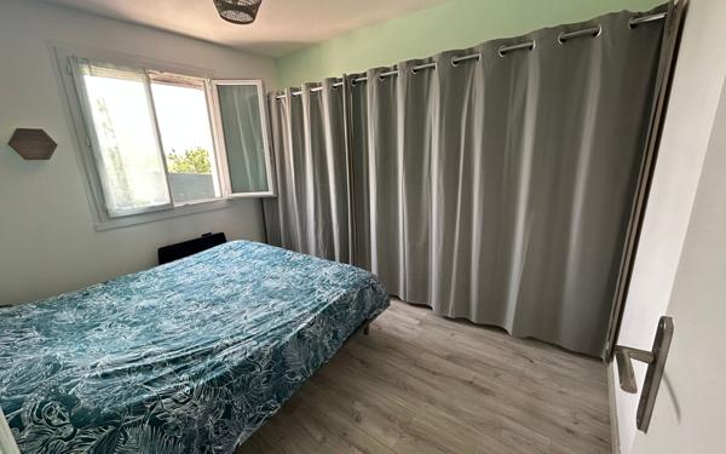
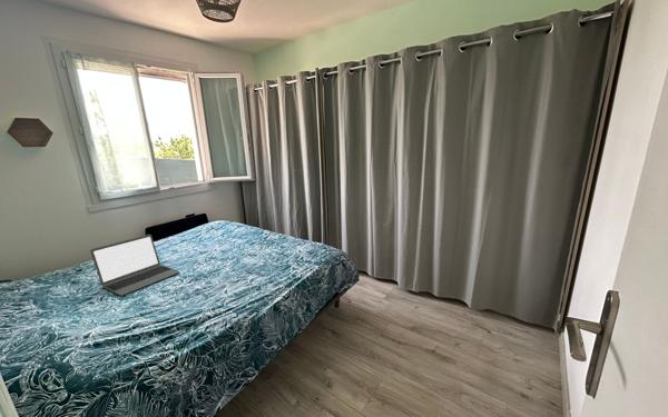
+ laptop [89,234,180,297]
